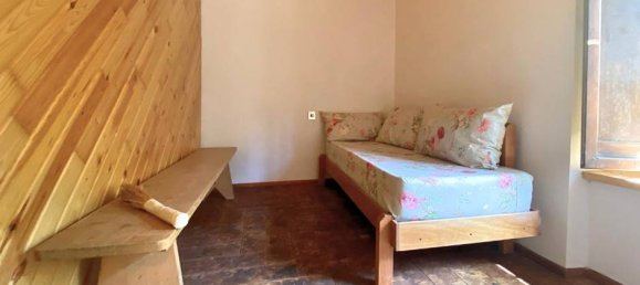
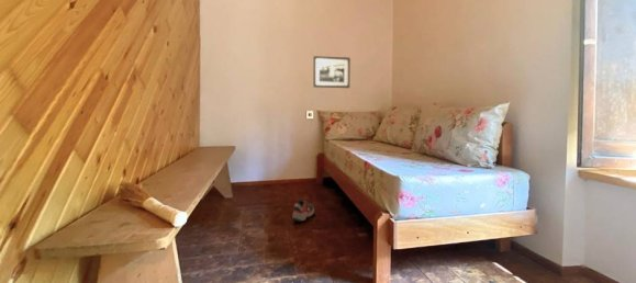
+ picture frame [312,55,352,89]
+ shoe [291,199,315,223]
